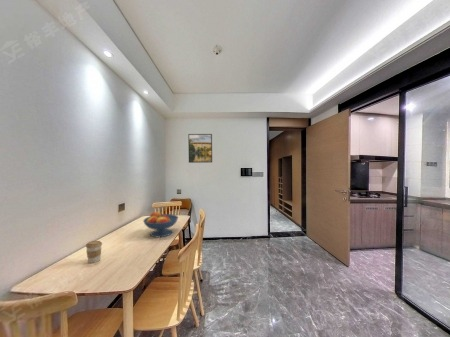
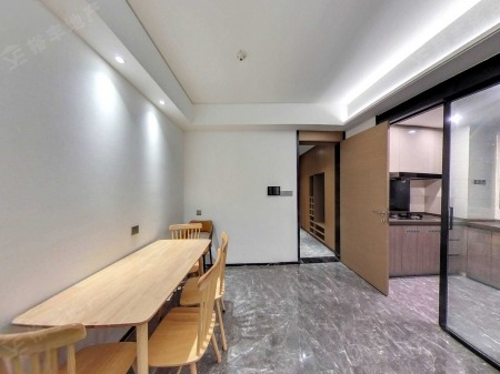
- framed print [187,133,213,164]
- fruit bowl [142,211,179,238]
- coffee cup [85,240,103,264]
